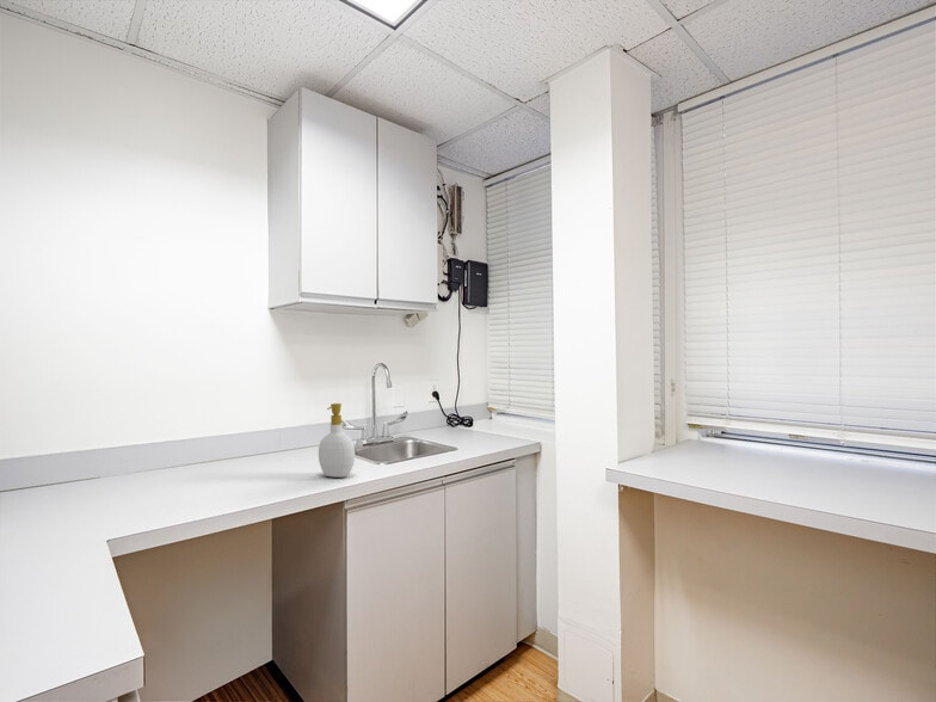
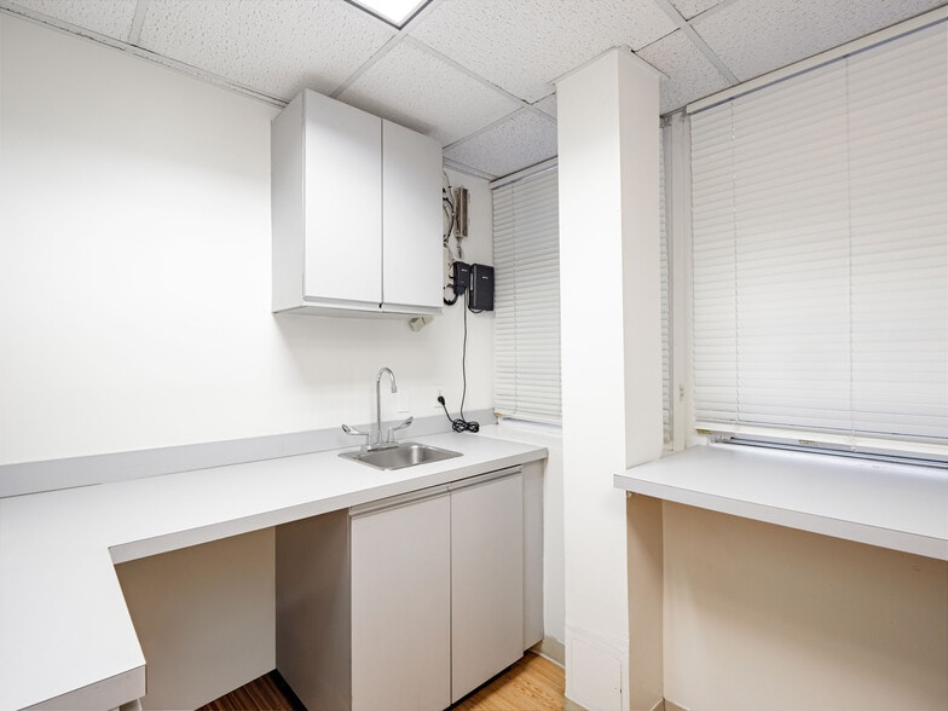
- soap bottle [318,402,356,479]
